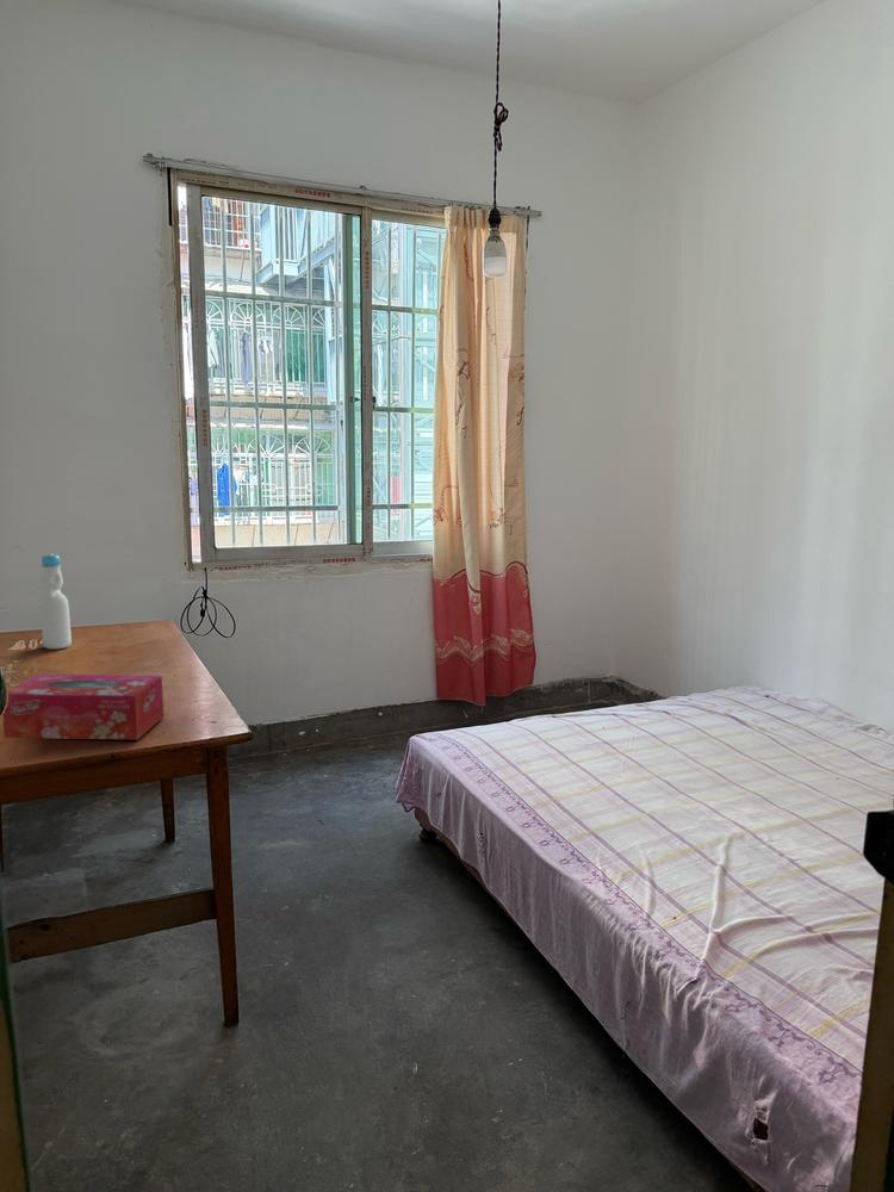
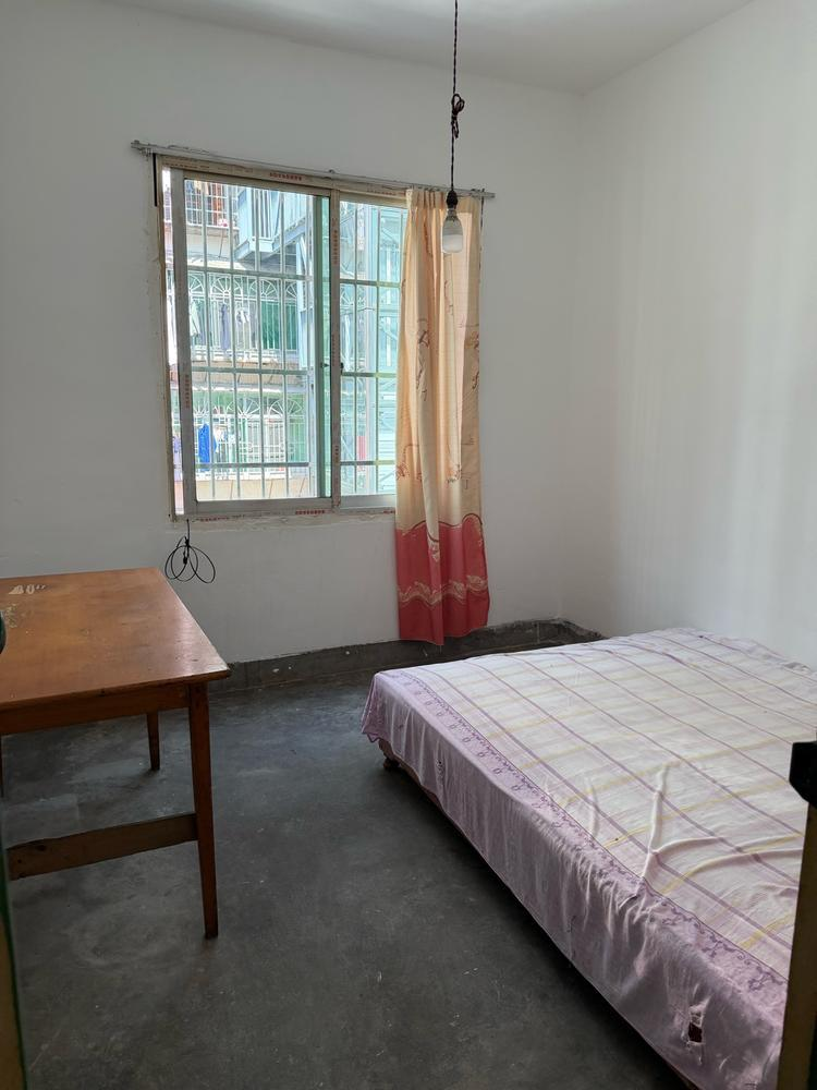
- bottle [39,552,73,651]
- tissue box [1,673,164,741]
